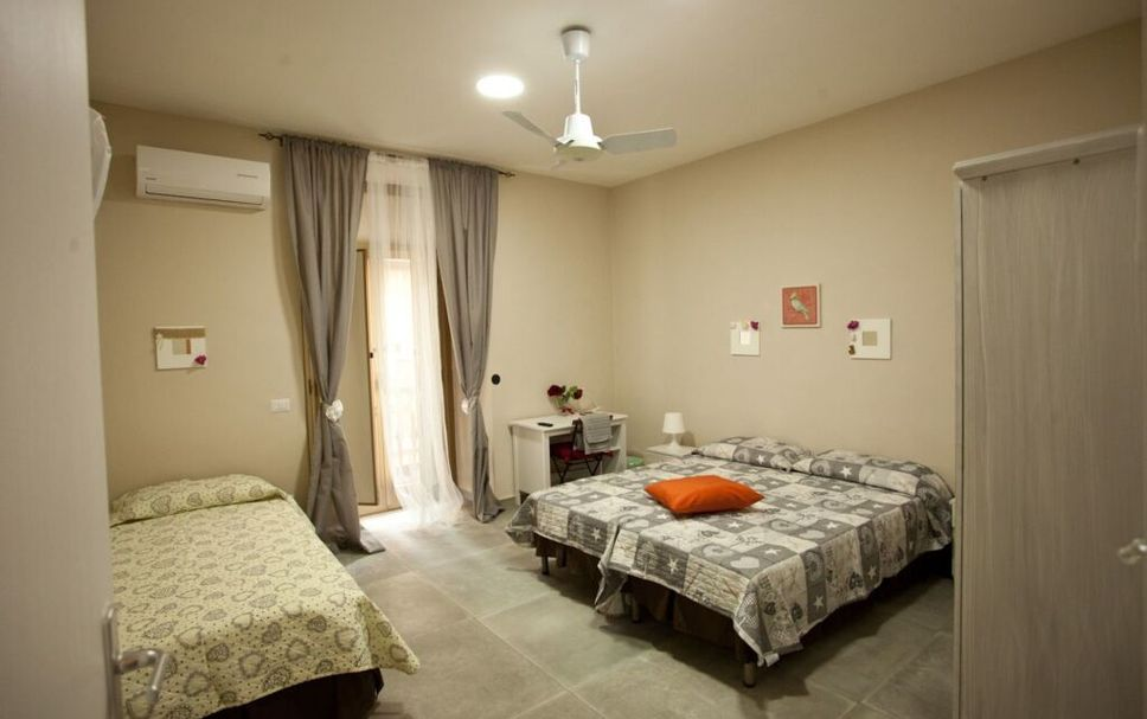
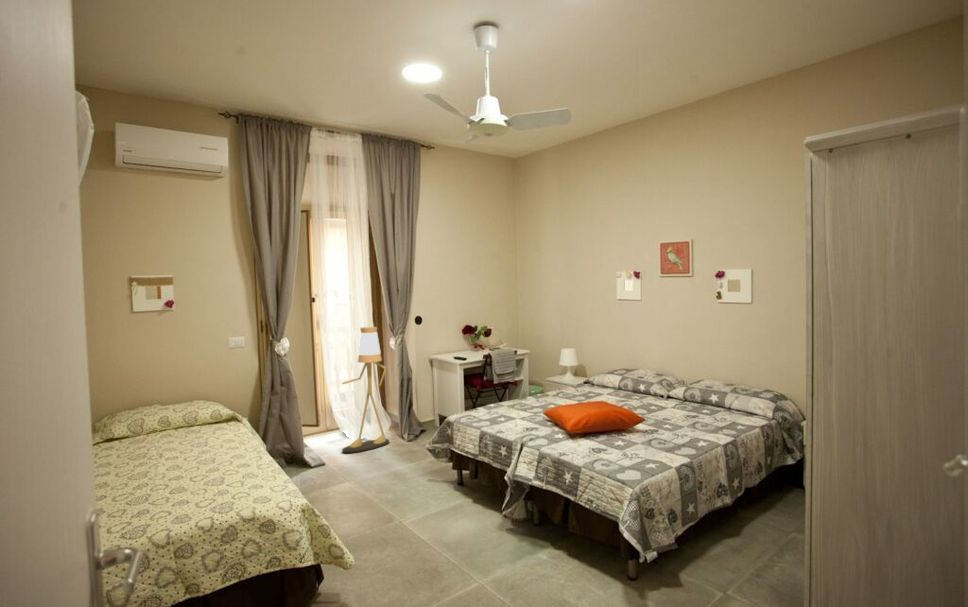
+ floor lamp [341,326,390,454]
